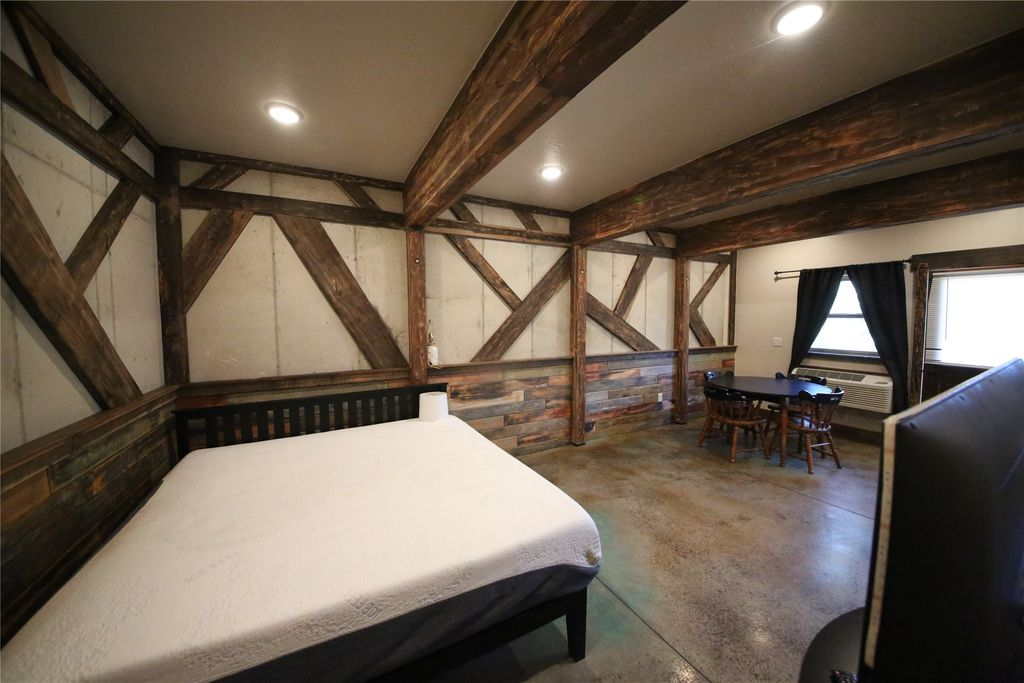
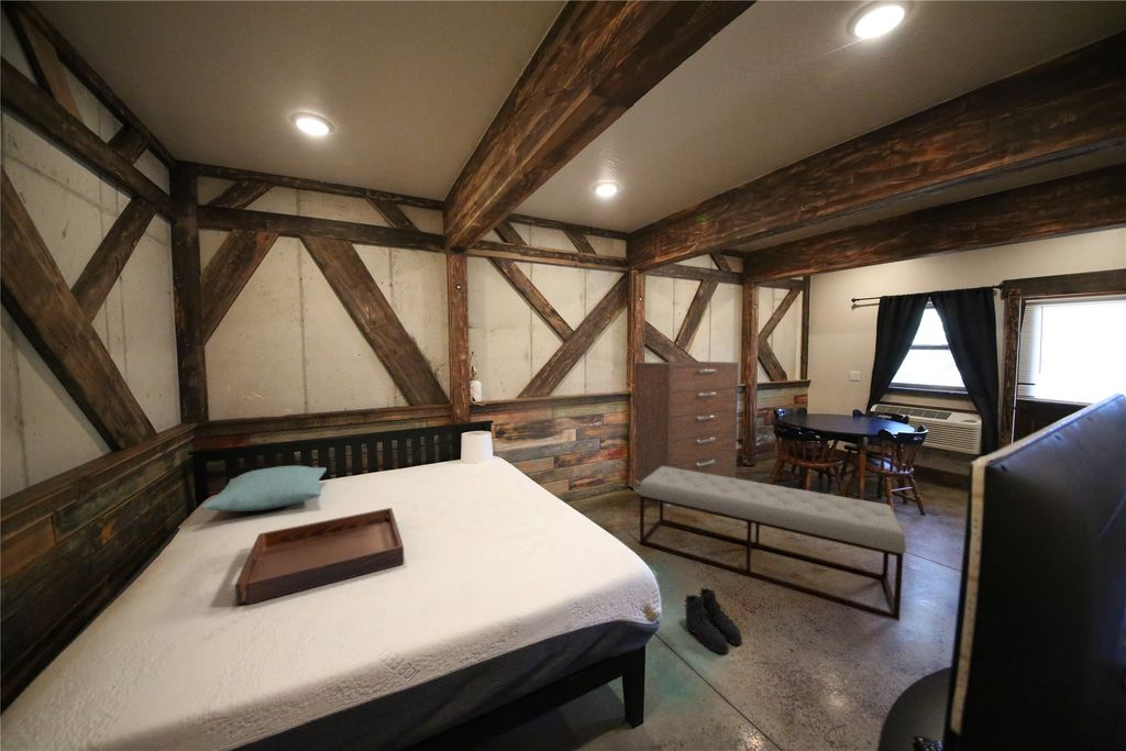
+ dresser [632,361,740,508]
+ serving tray [234,507,405,606]
+ pillow [200,465,328,512]
+ boots [683,586,743,654]
+ bench [638,466,907,622]
